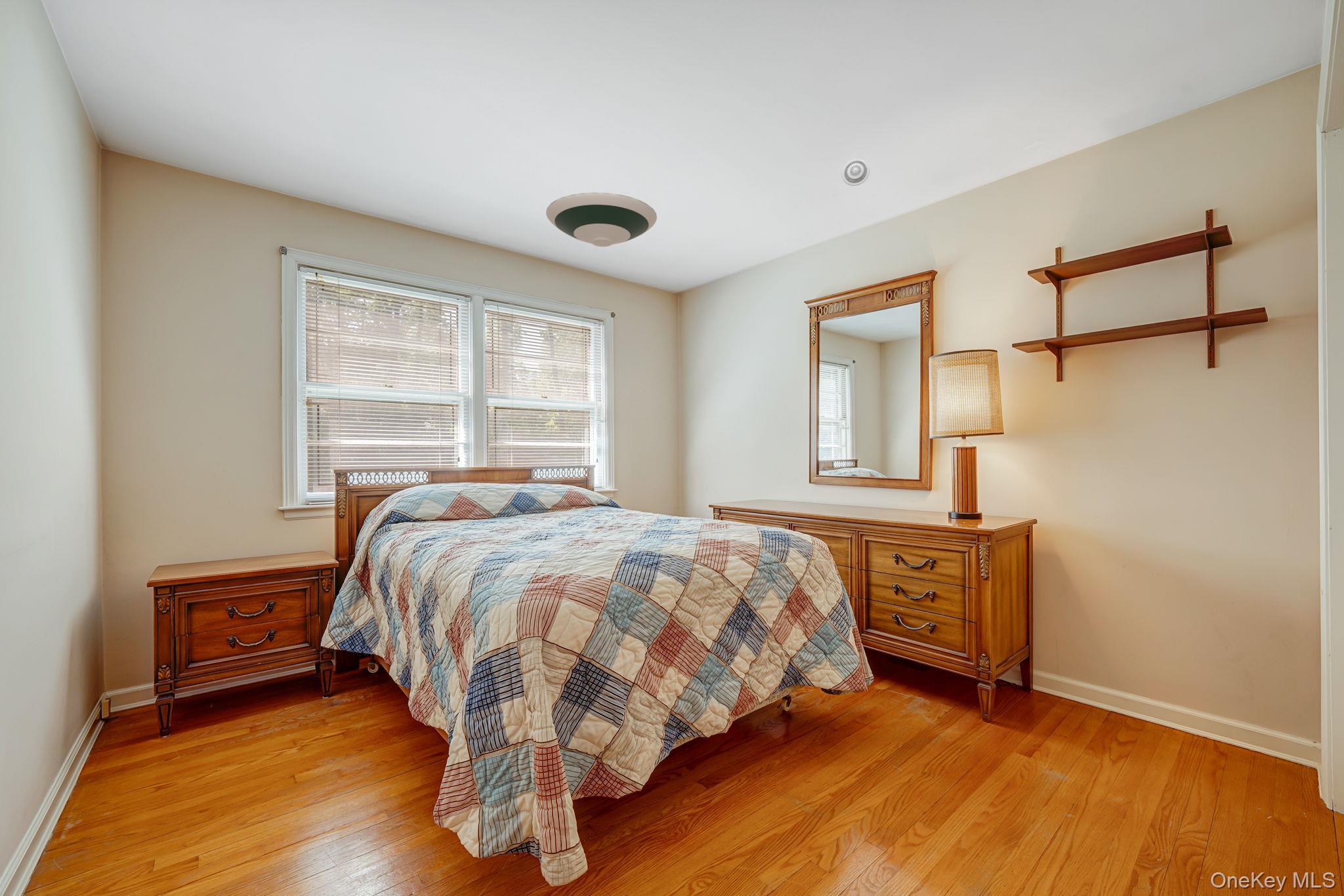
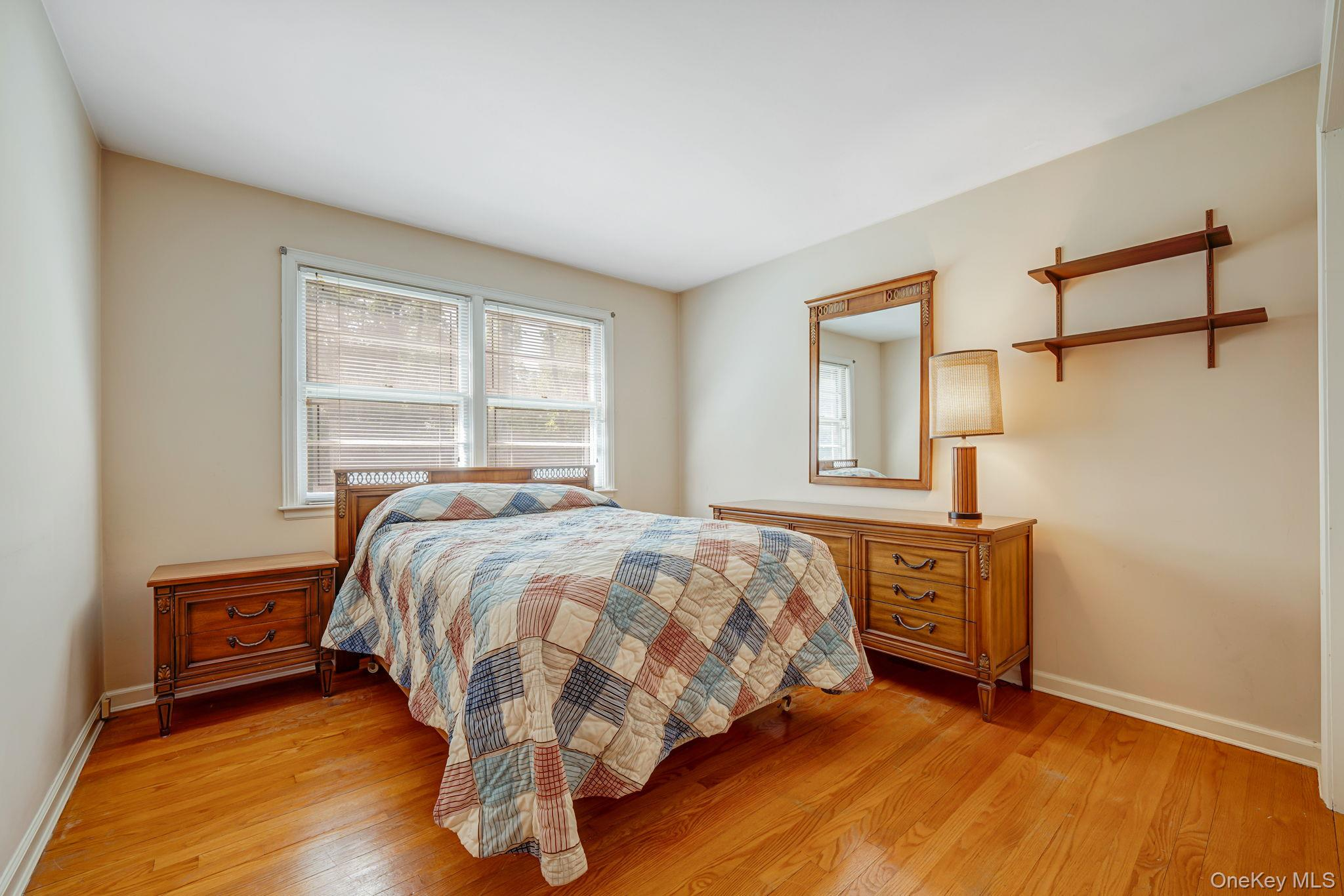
- smoke detector [841,158,870,186]
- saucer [545,192,658,247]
